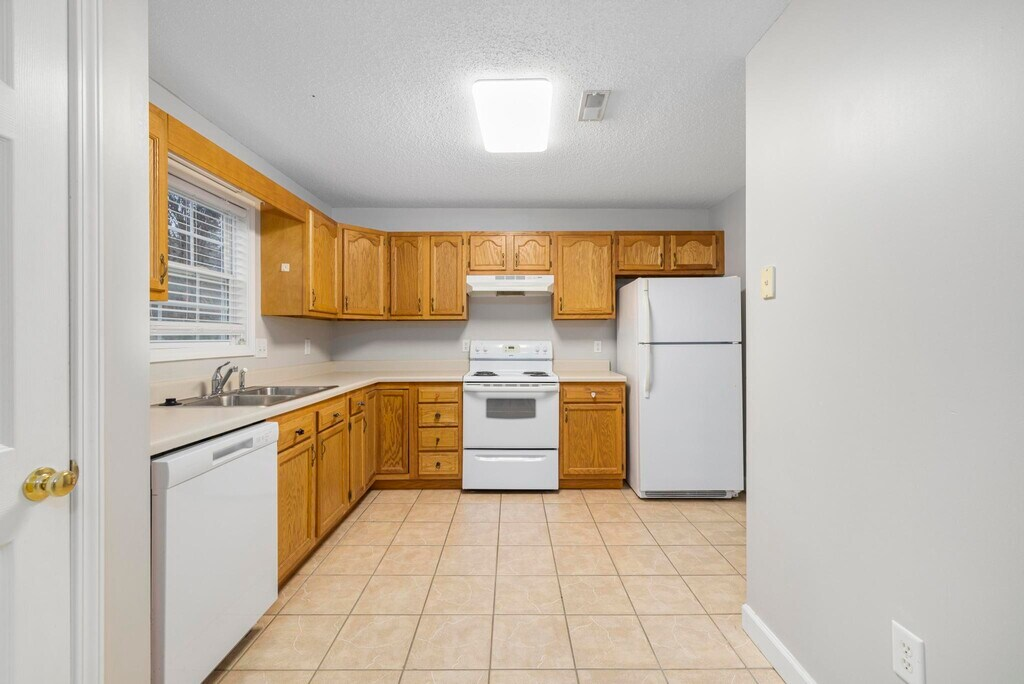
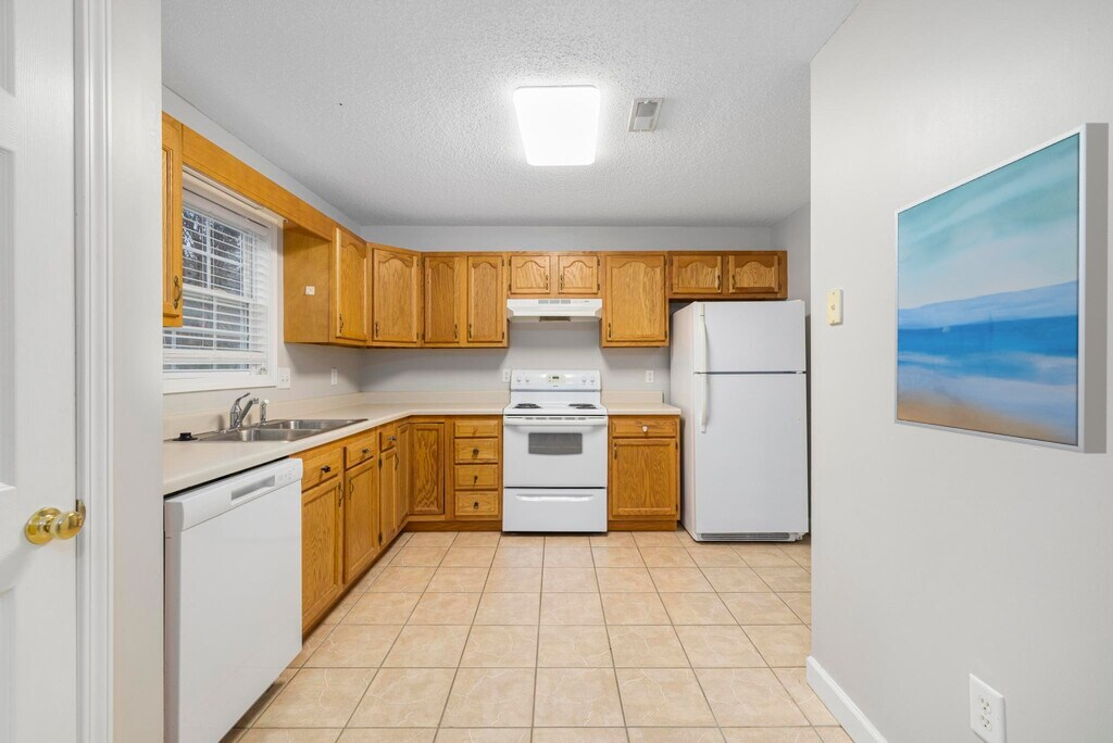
+ wall art [893,122,1110,454]
